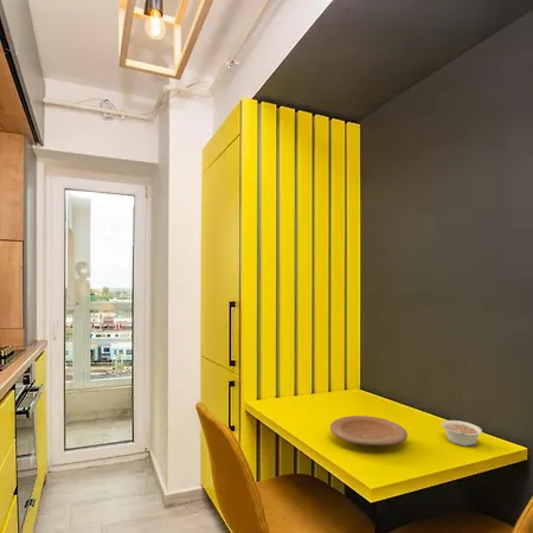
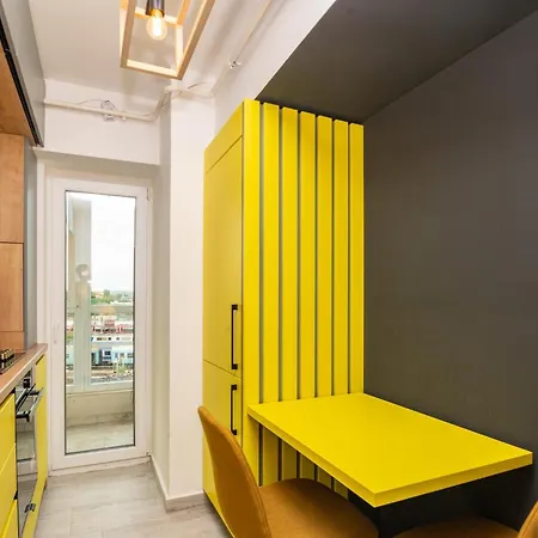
- legume [441,419,483,448]
- plate [329,415,409,448]
